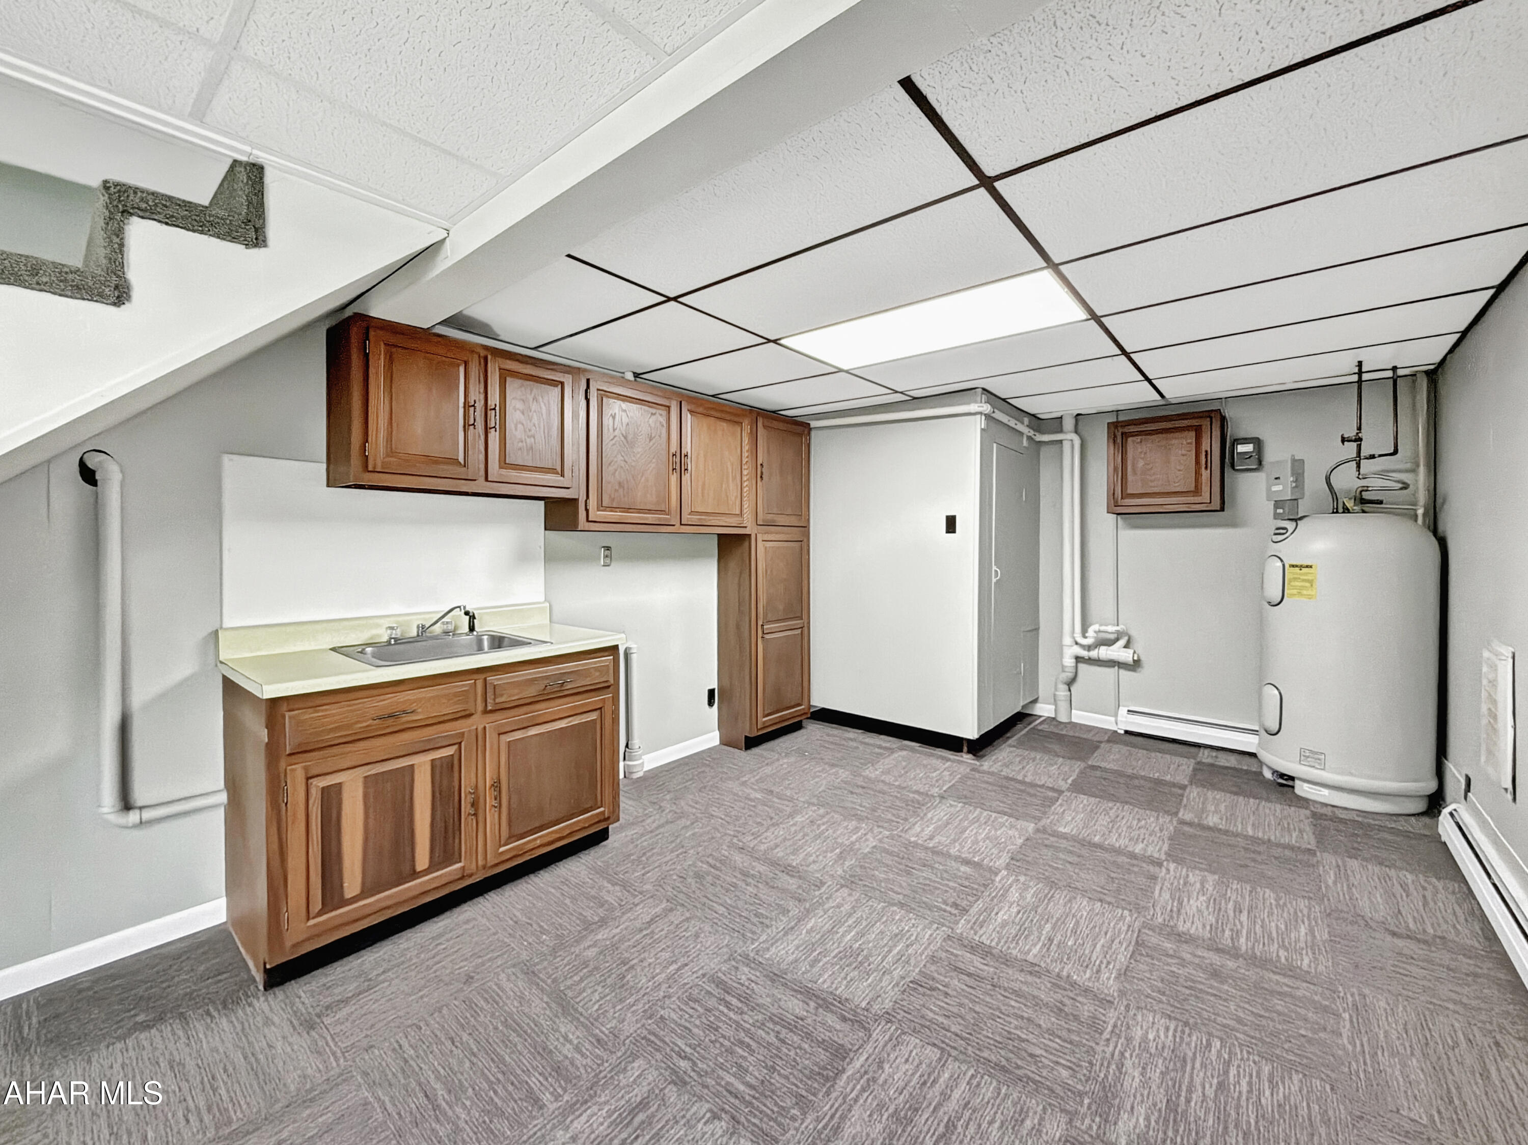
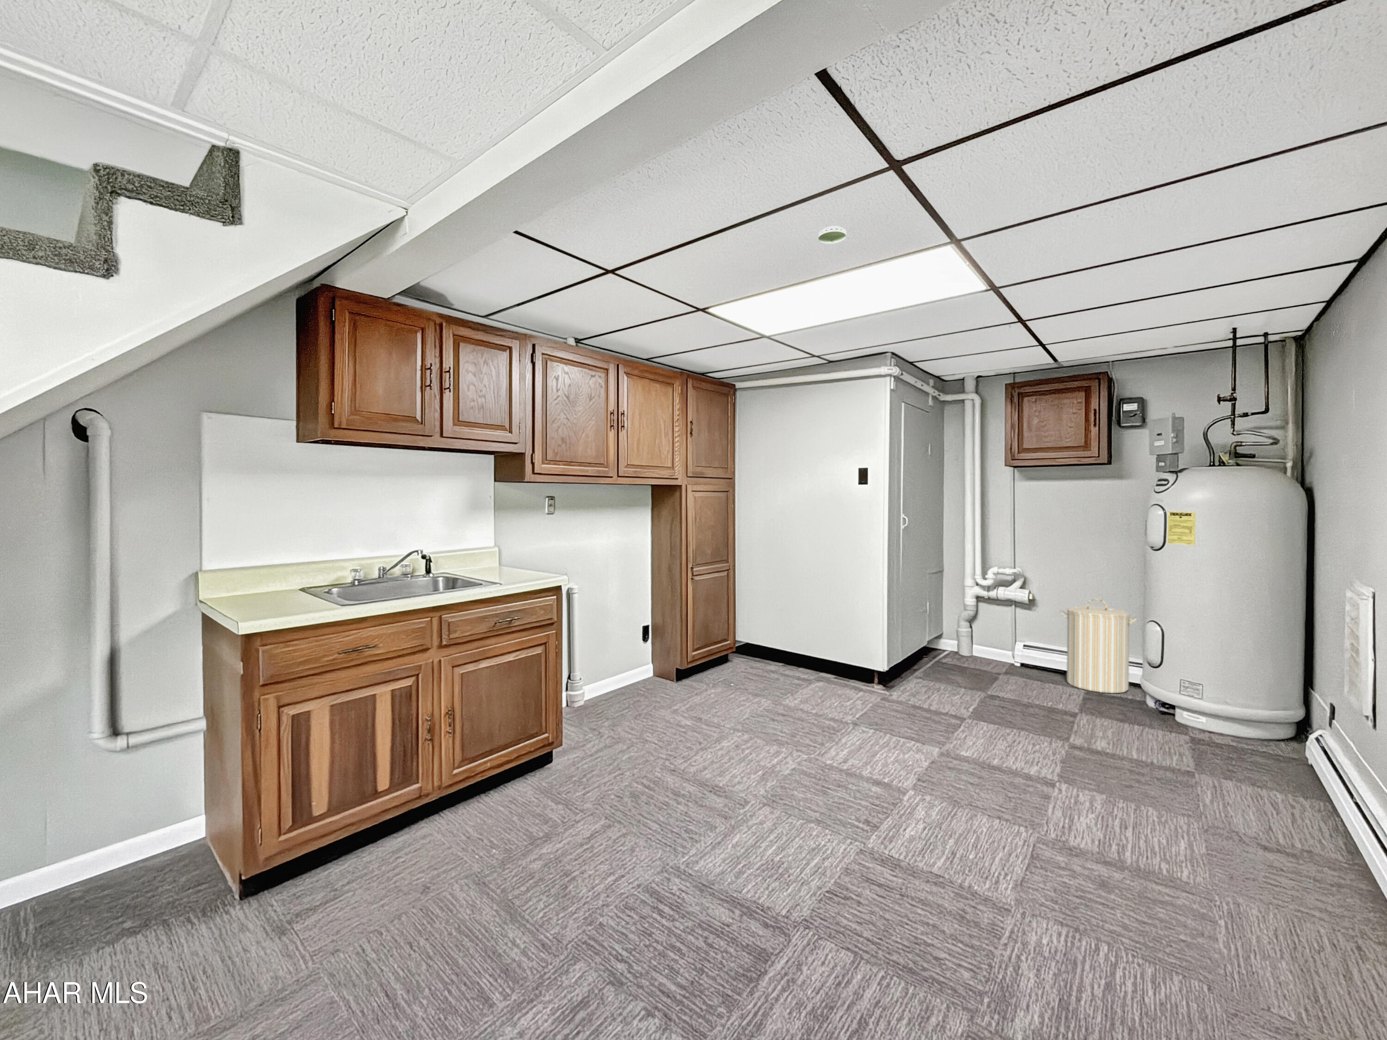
+ laundry hamper [1059,598,1138,694]
+ smoke detector [818,225,847,245]
